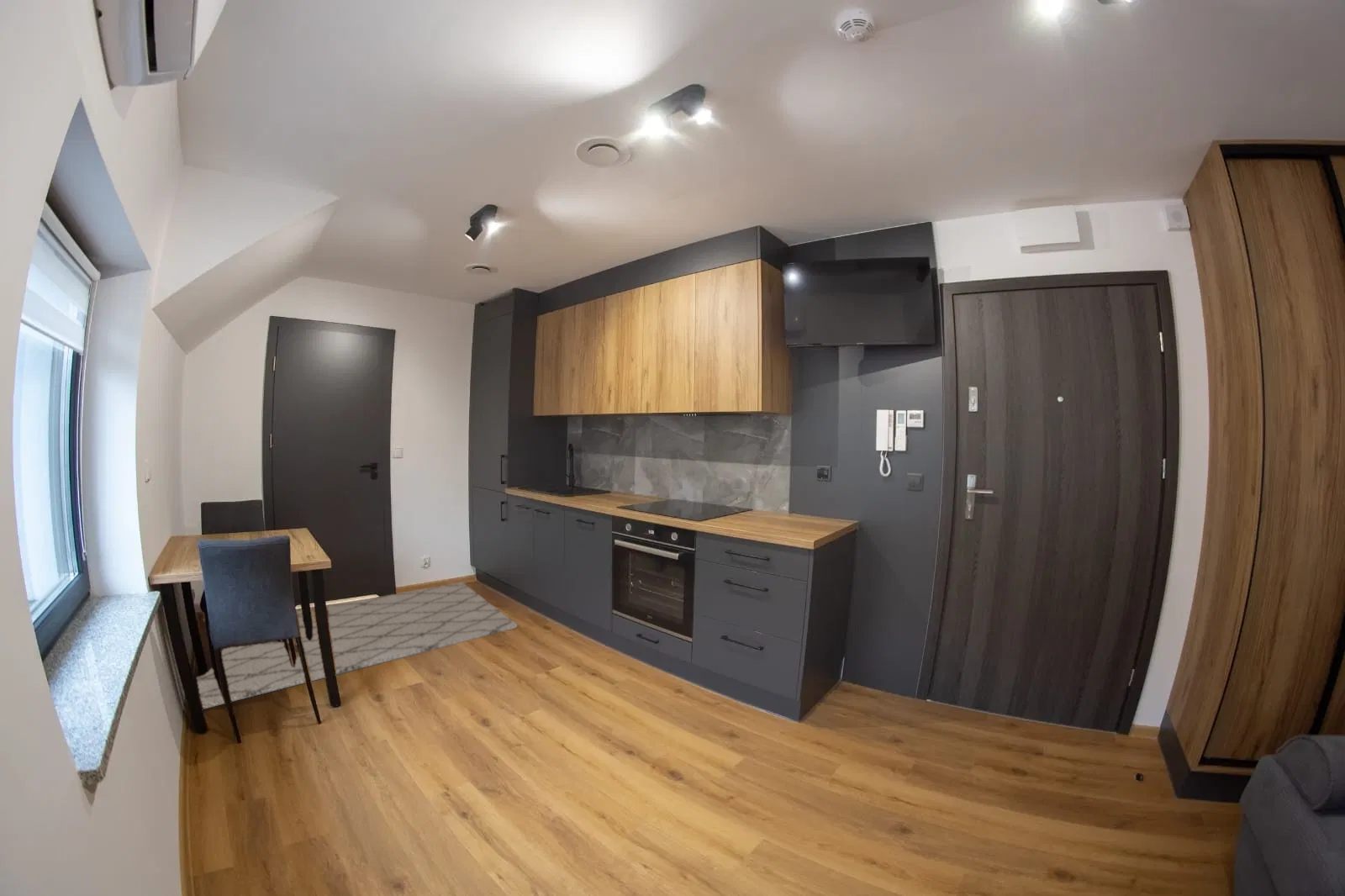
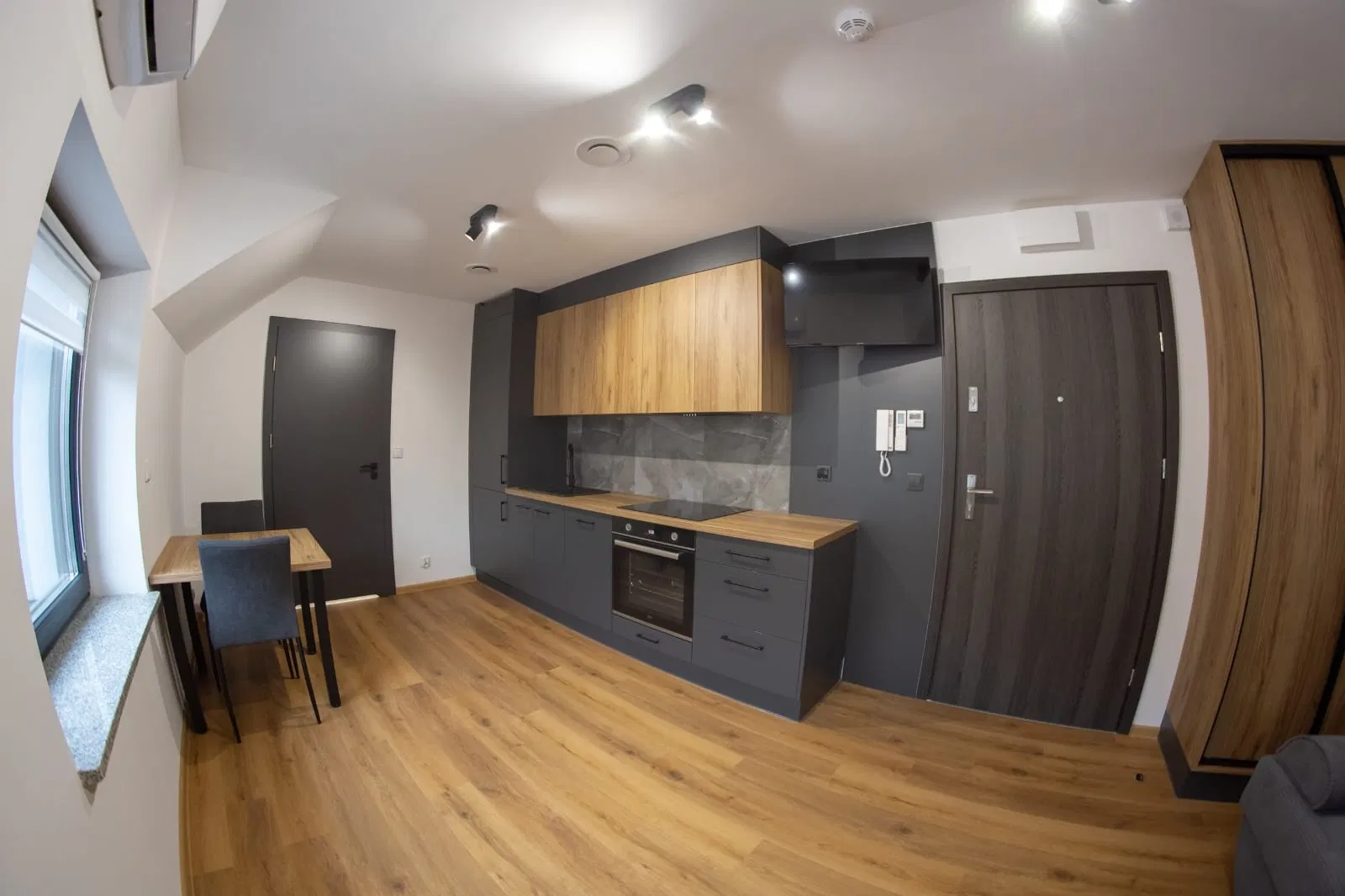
- rug [196,582,518,710]
